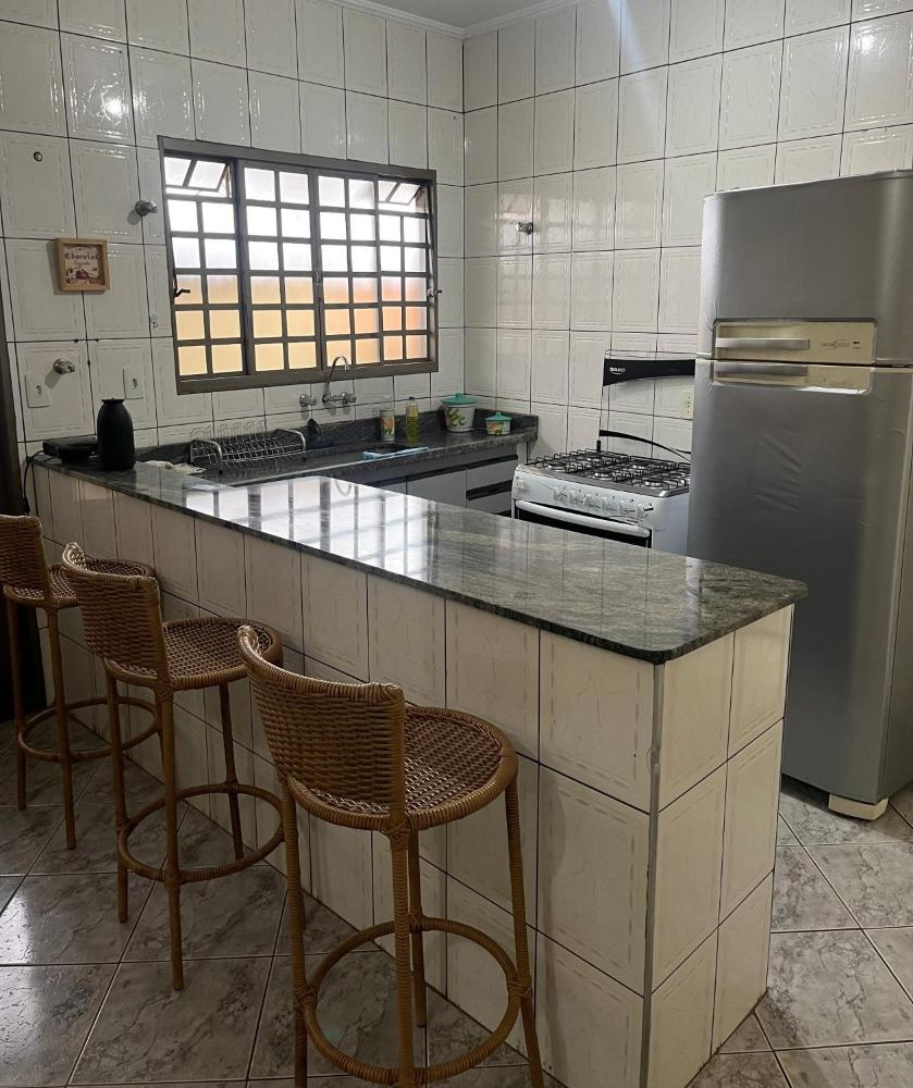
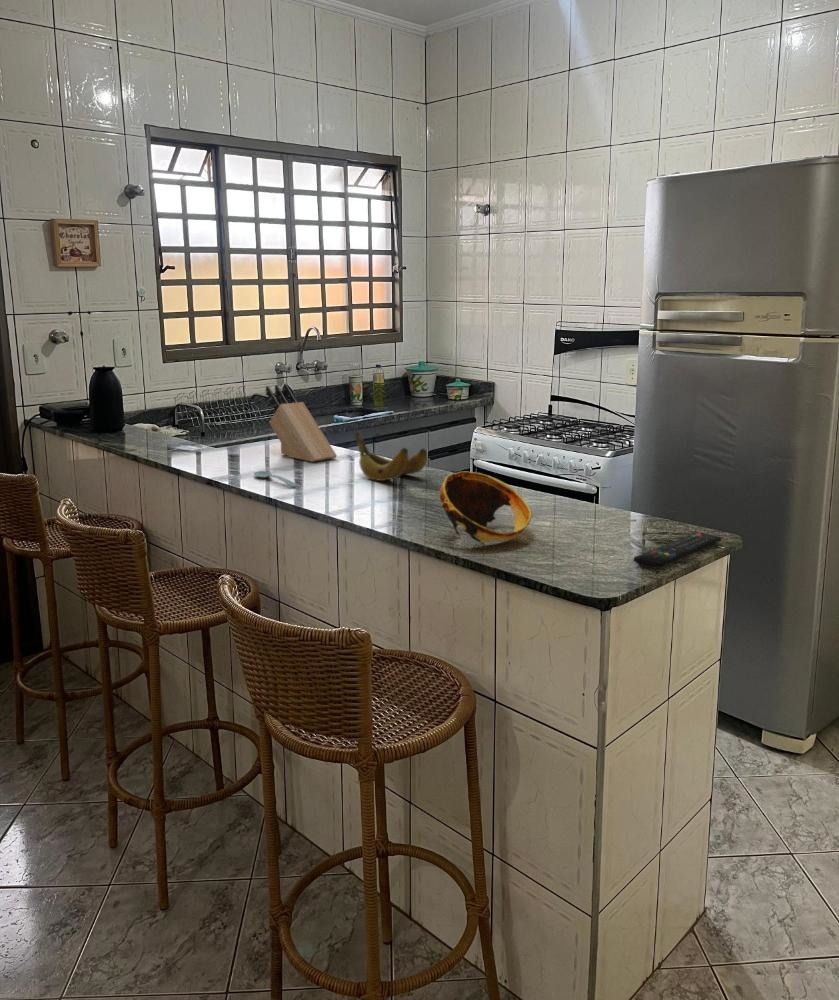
+ knife block [265,383,338,463]
+ bowl [438,471,533,546]
+ banana [354,429,428,482]
+ spoon [253,470,298,488]
+ remote control [633,532,722,570]
